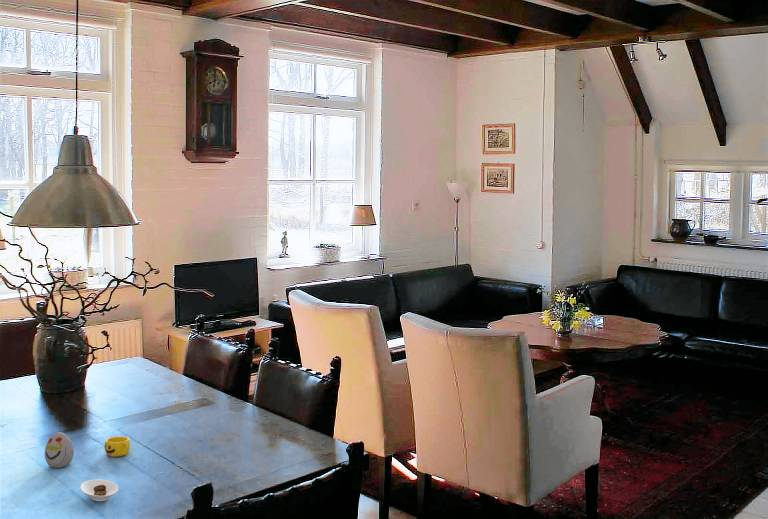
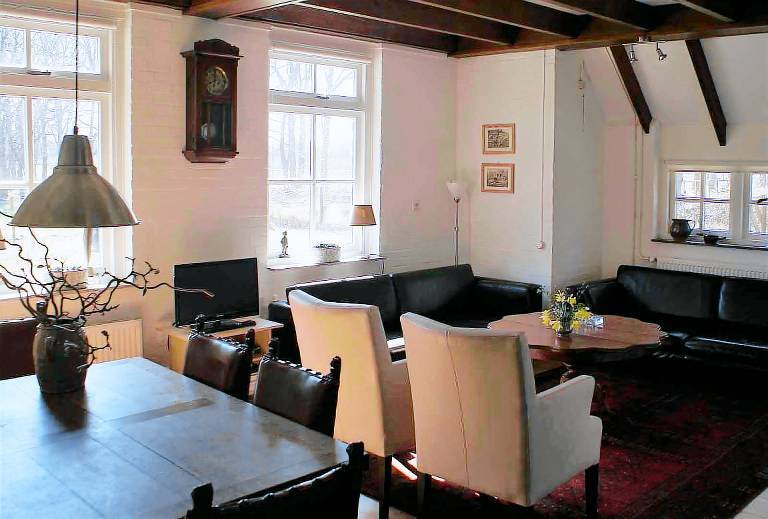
- decorative egg [44,431,75,469]
- saucer [80,478,119,502]
- cup [104,435,131,458]
